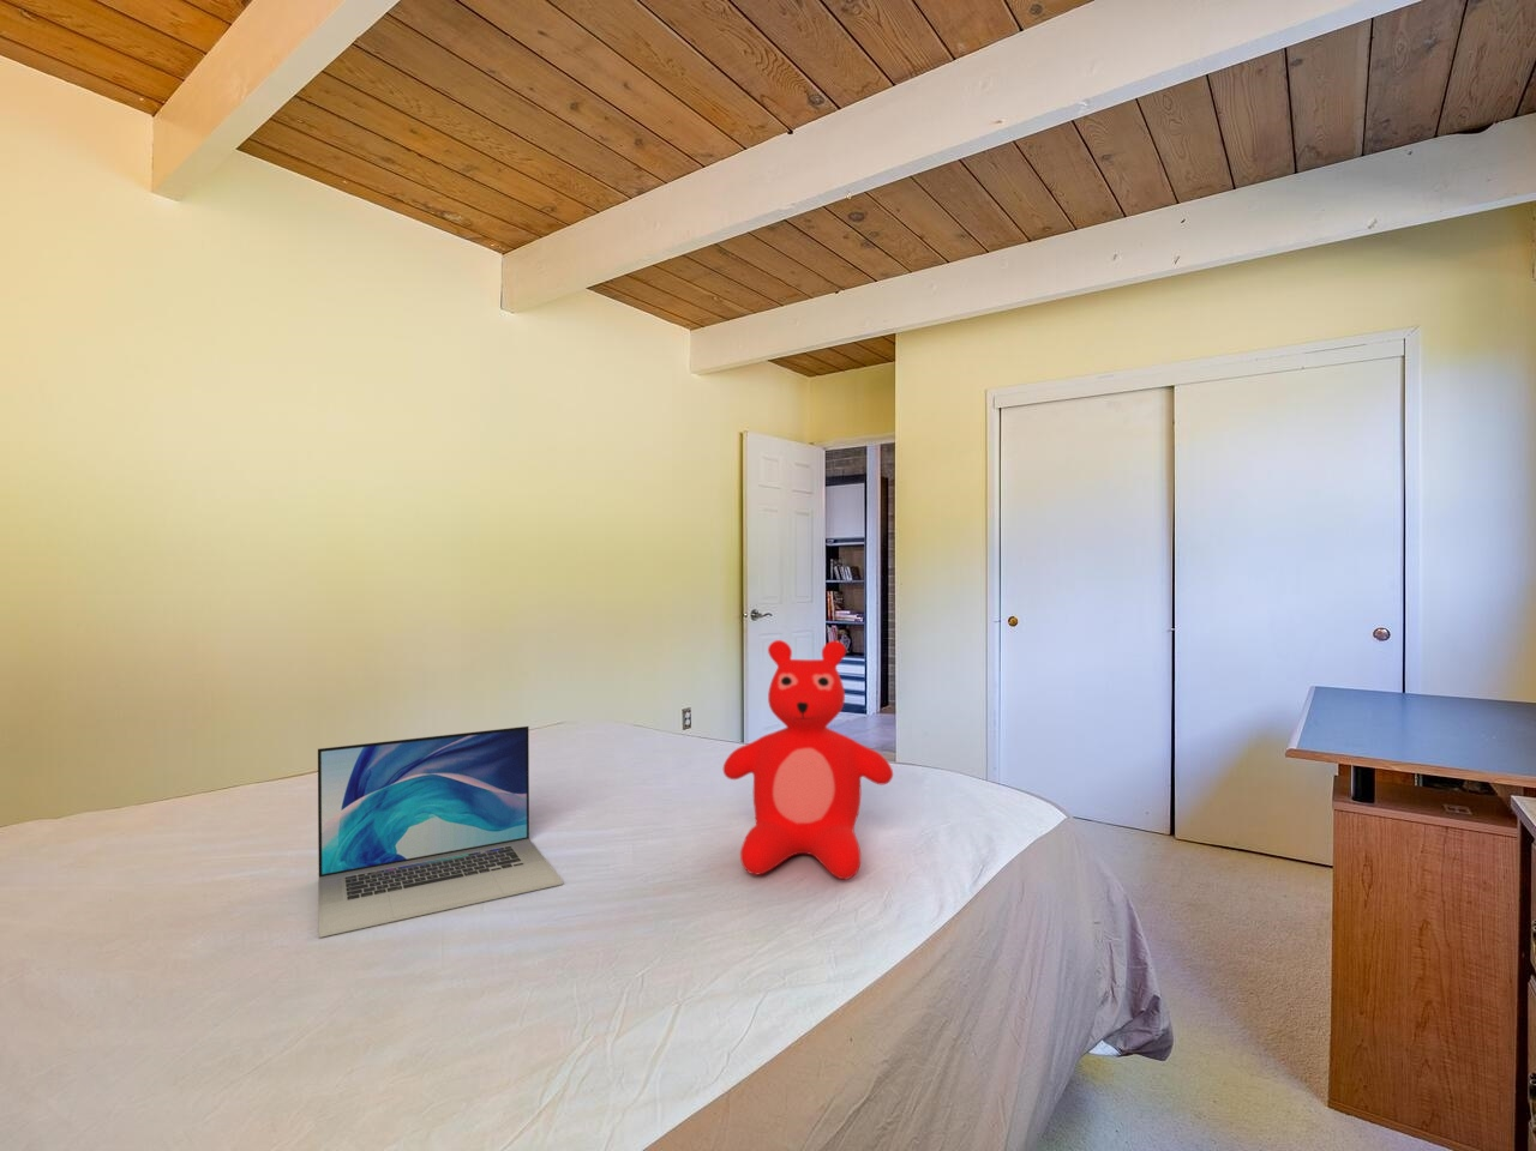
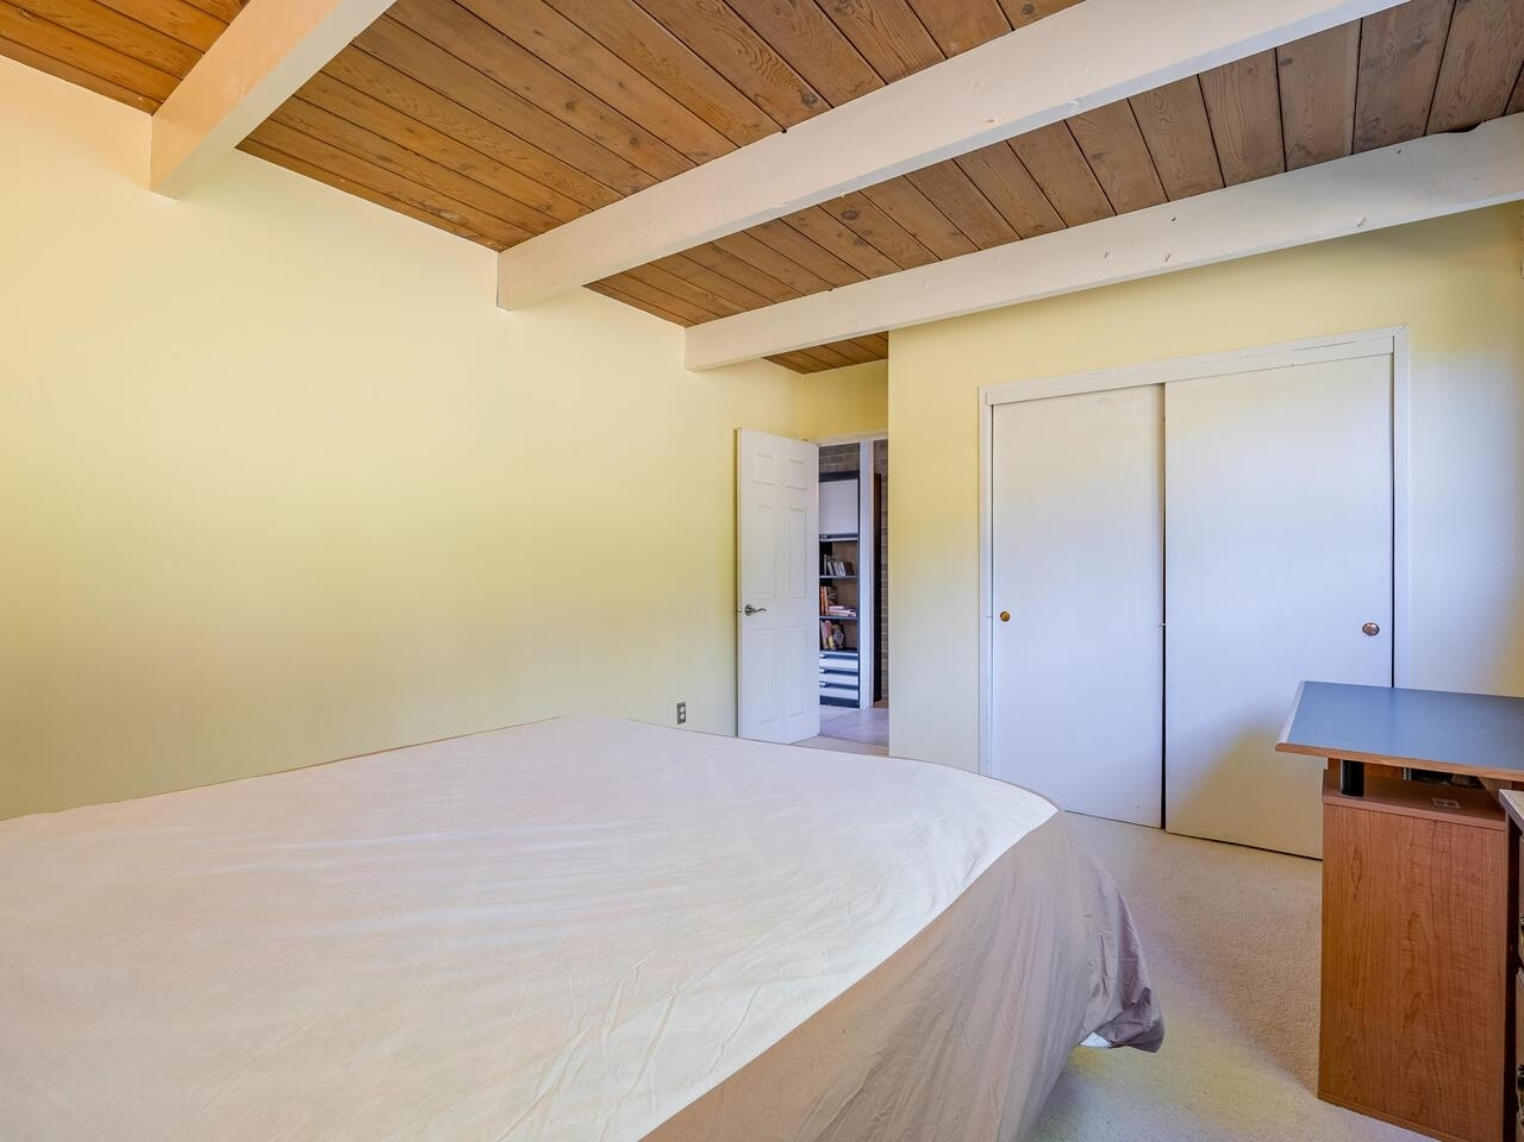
- laptop [317,725,564,938]
- teddy bear [722,640,894,880]
